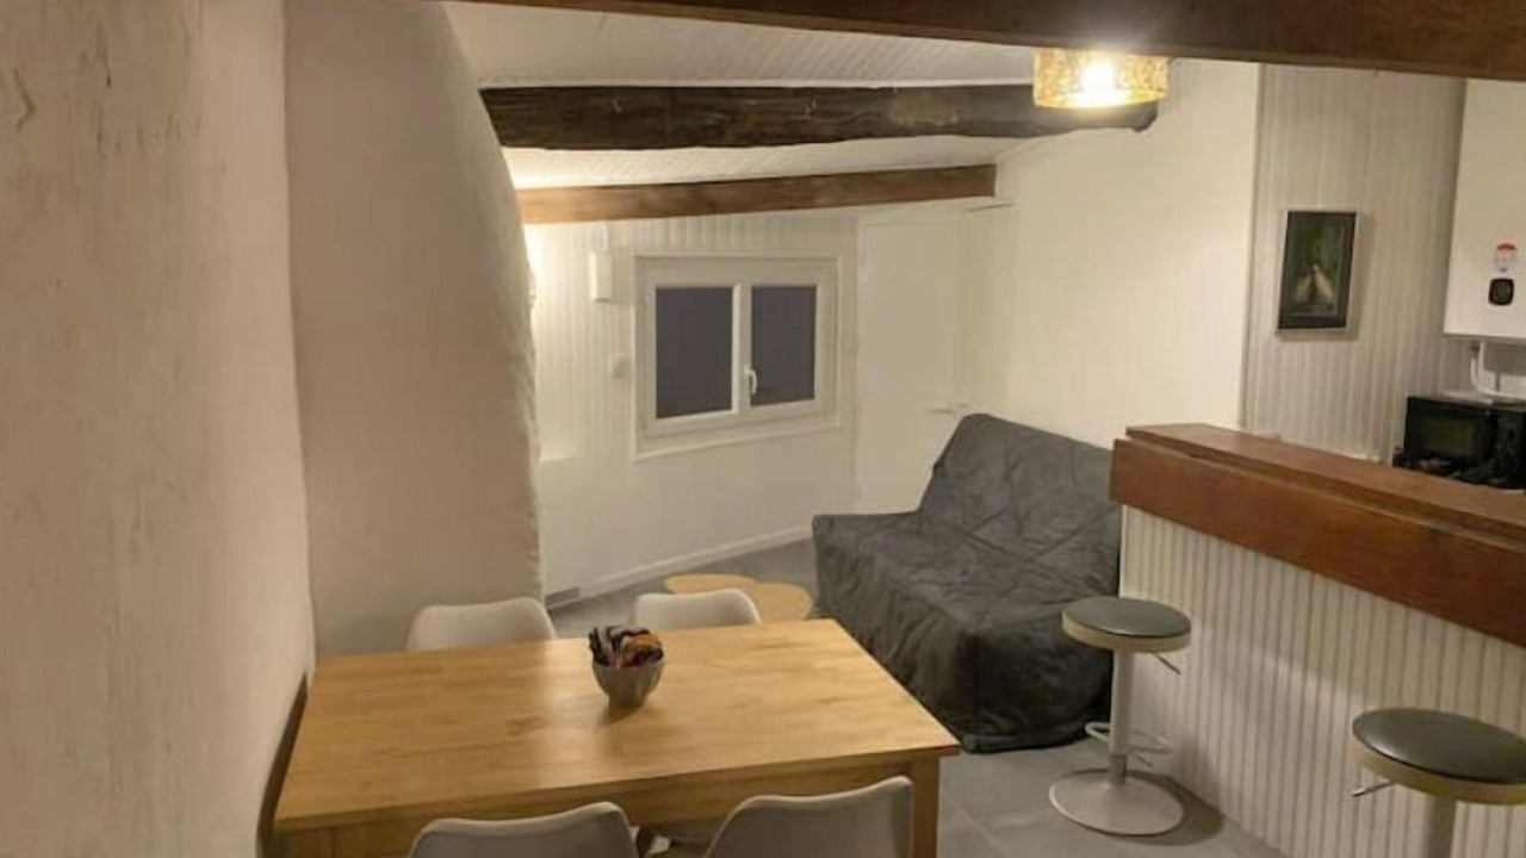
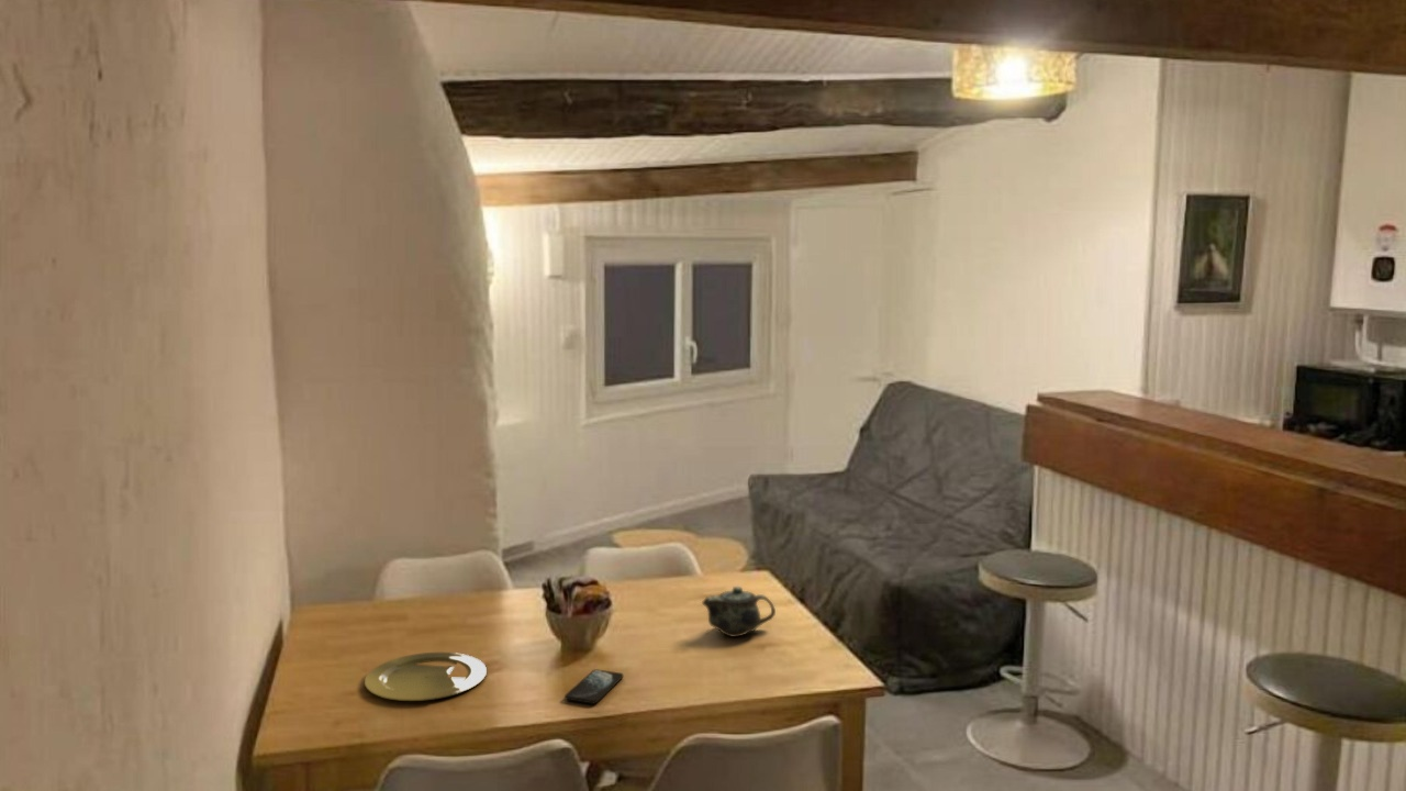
+ plate [364,651,488,702]
+ smartphone [563,669,624,705]
+ chinaware [701,586,777,638]
